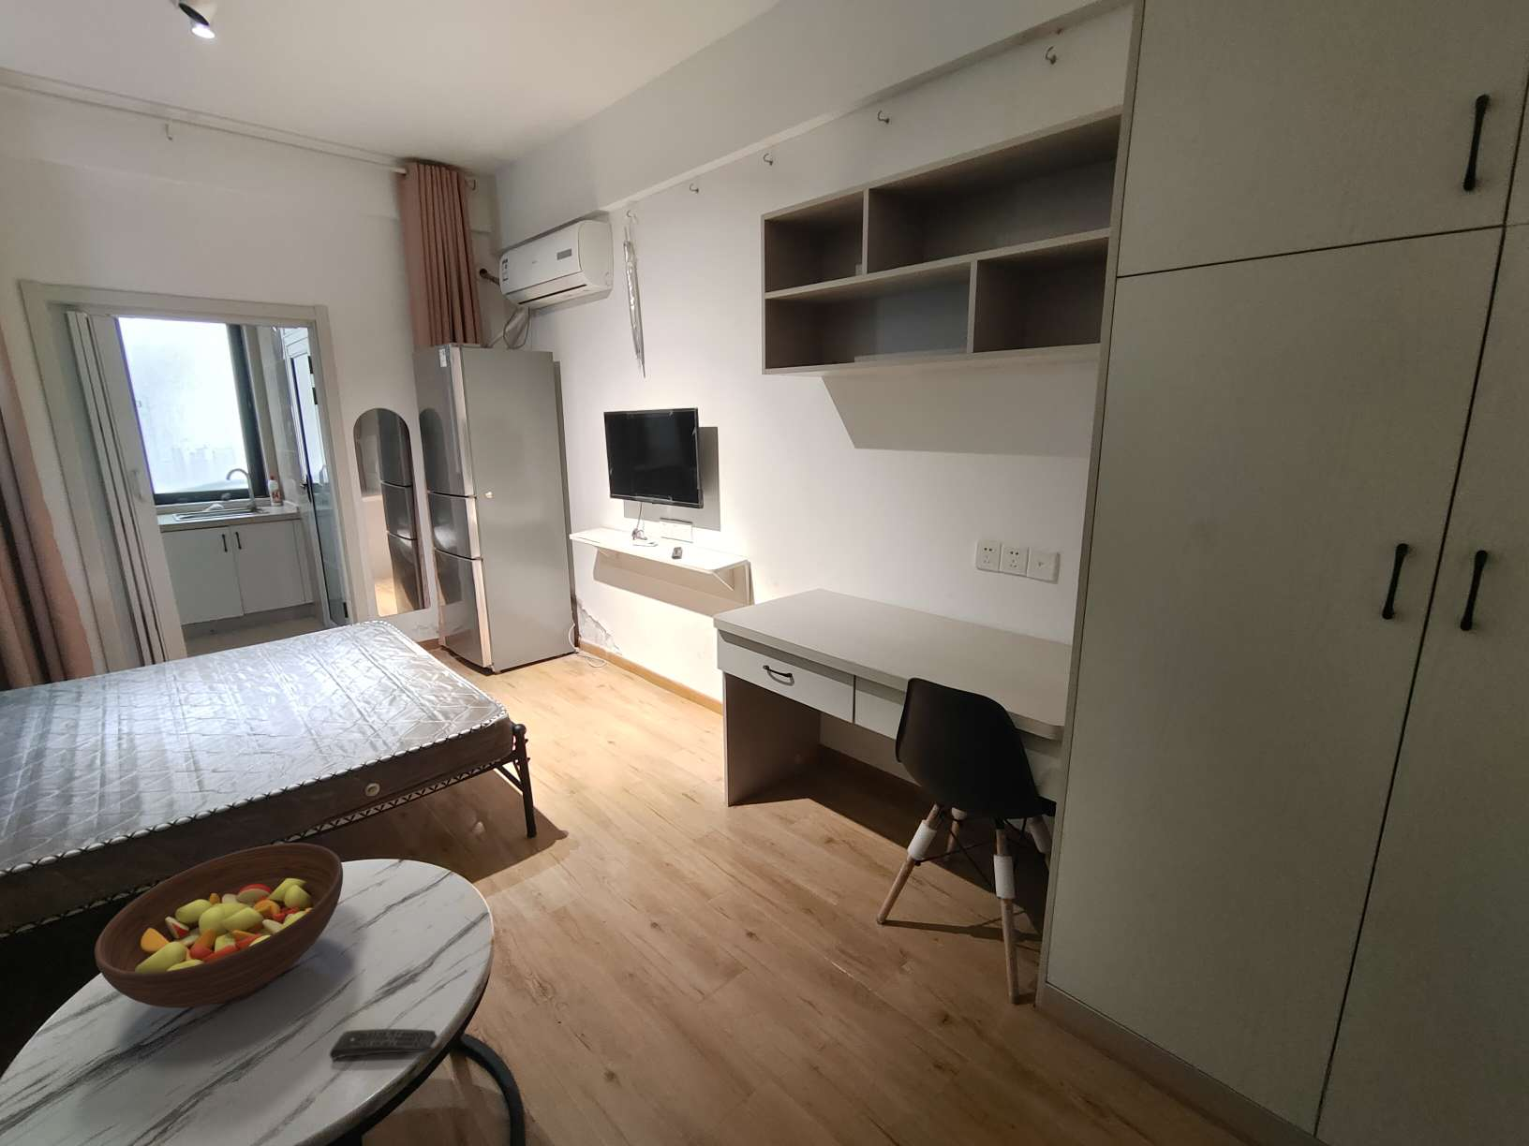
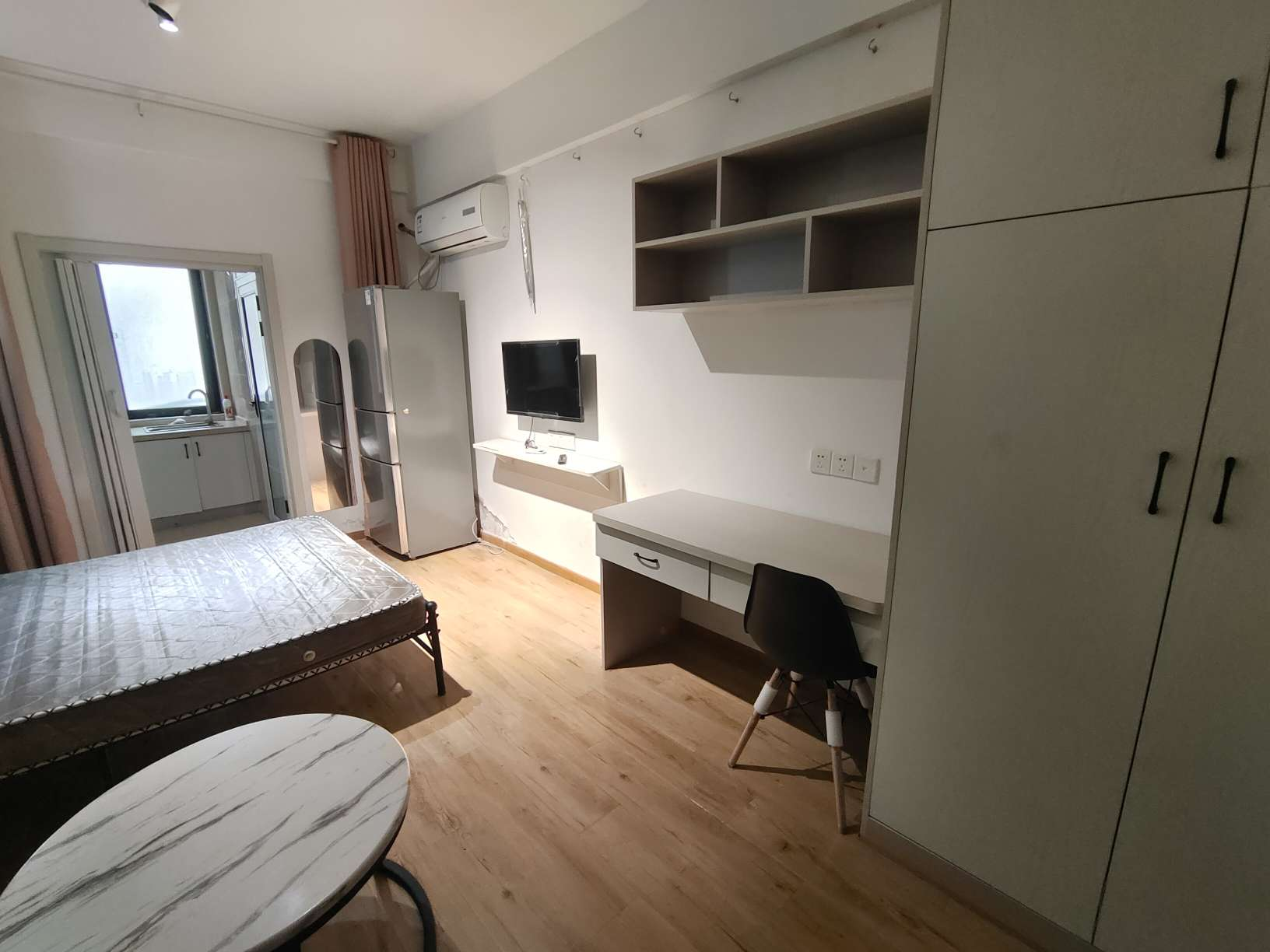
- remote control [327,1028,441,1059]
- fruit bowl [94,841,344,1009]
